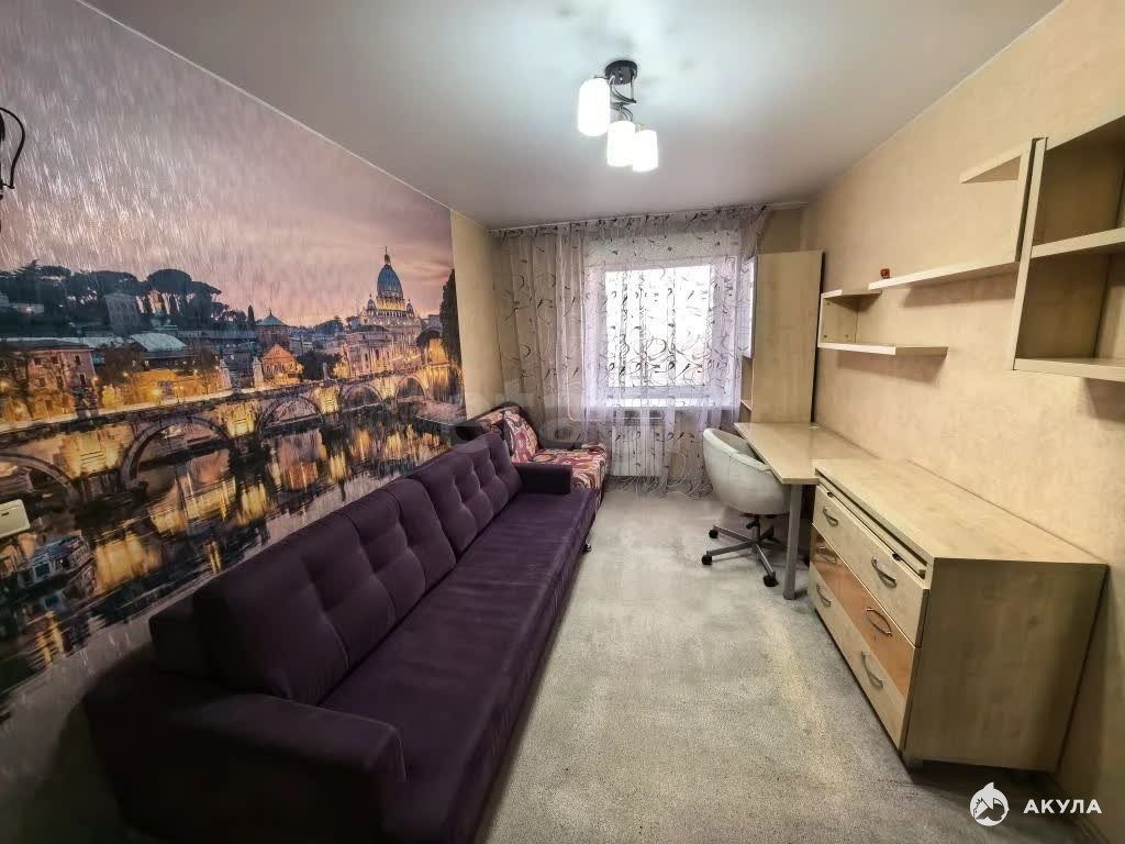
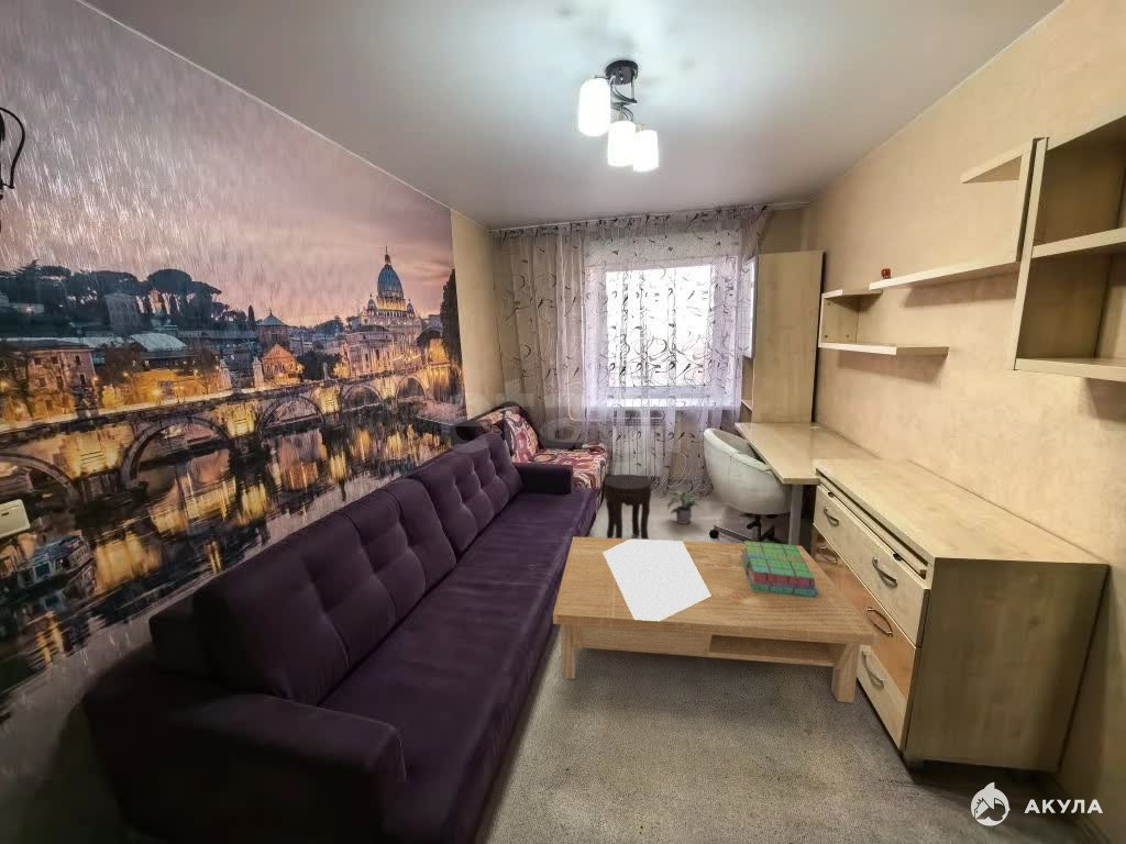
+ coffee table [552,535,881,703]
+ side table [603,474,652,540]
+ potted plant [661,490,702,524]
+ stack of books [740,540,817,598]
